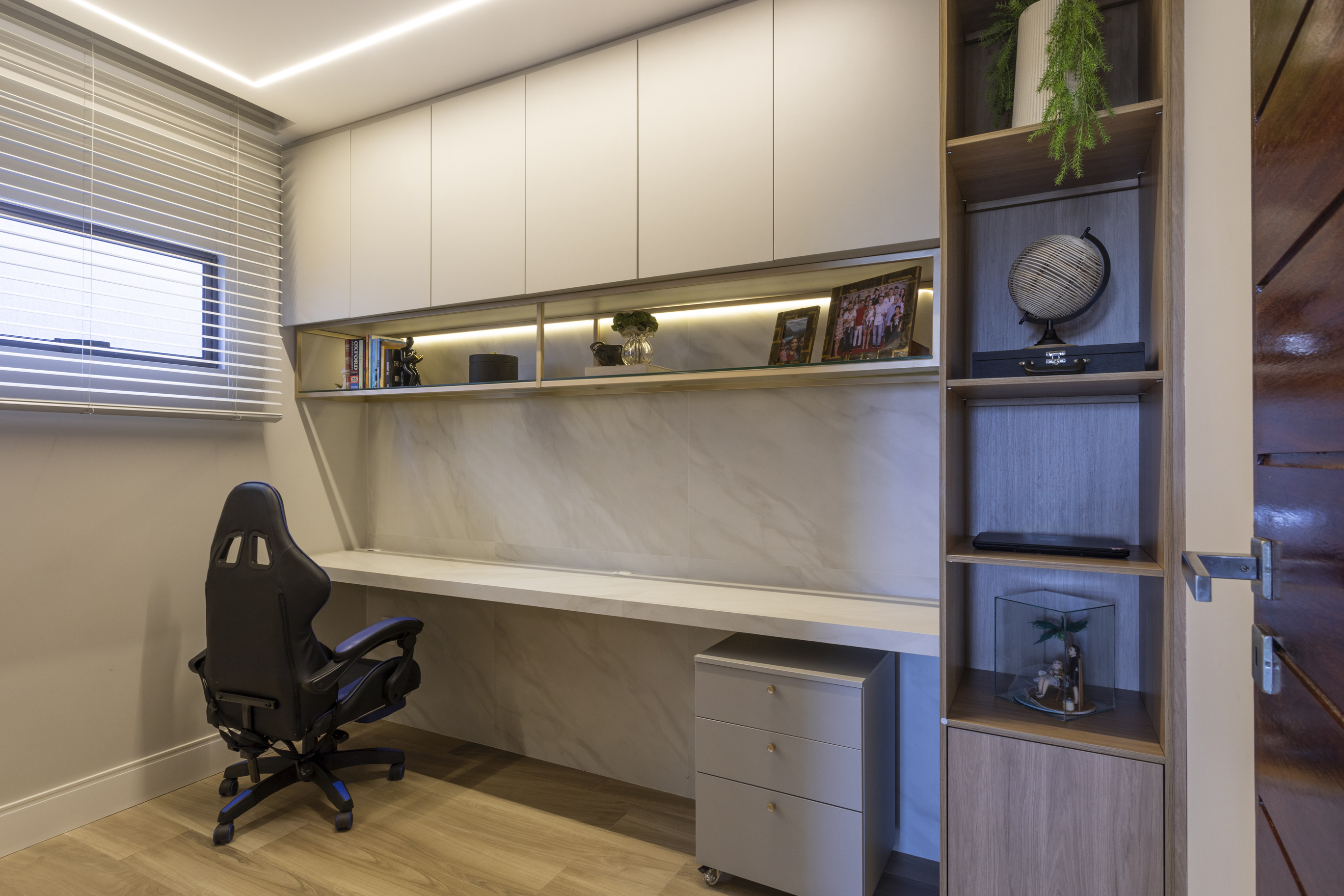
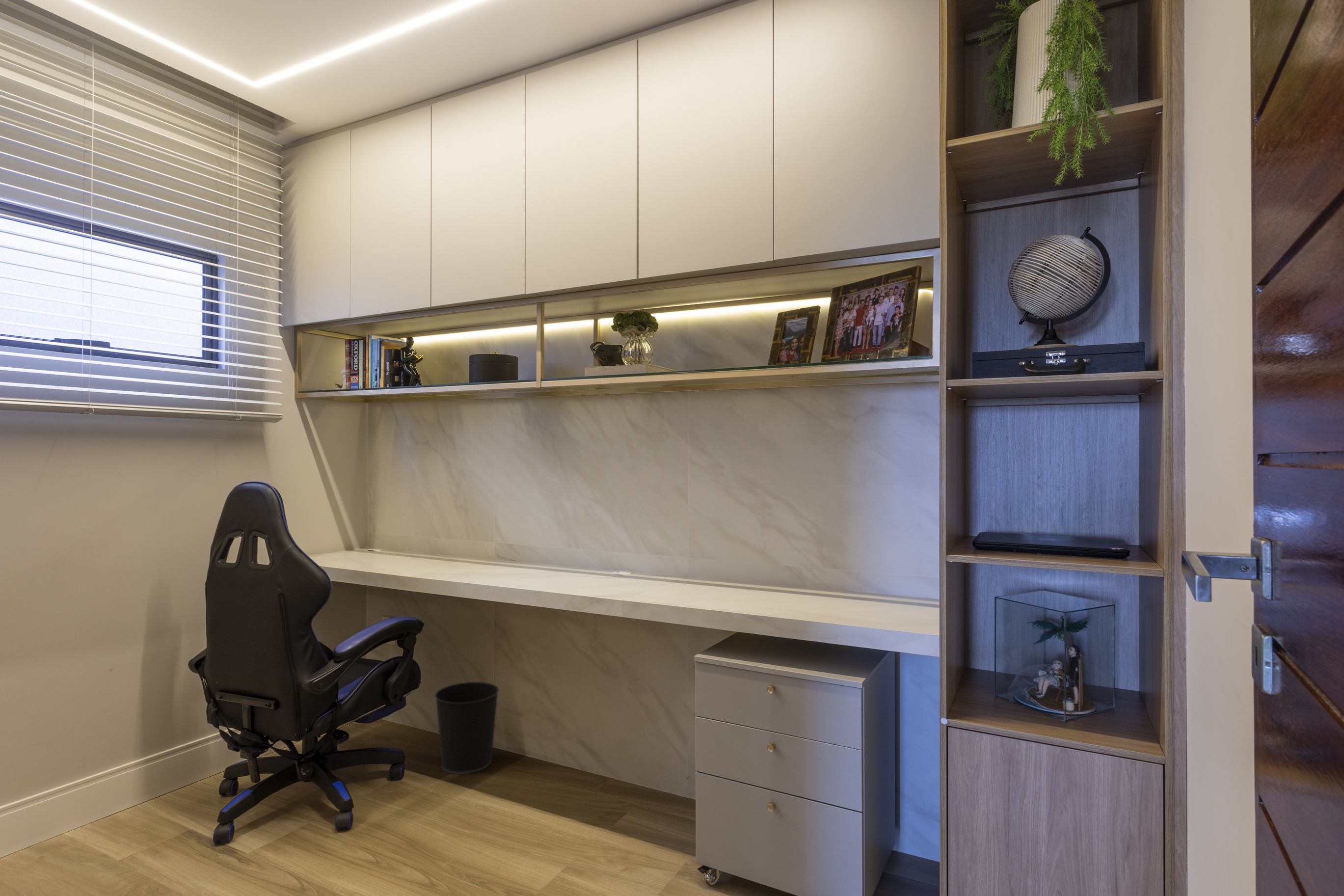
+ wastebasket [434,681,500,775]
